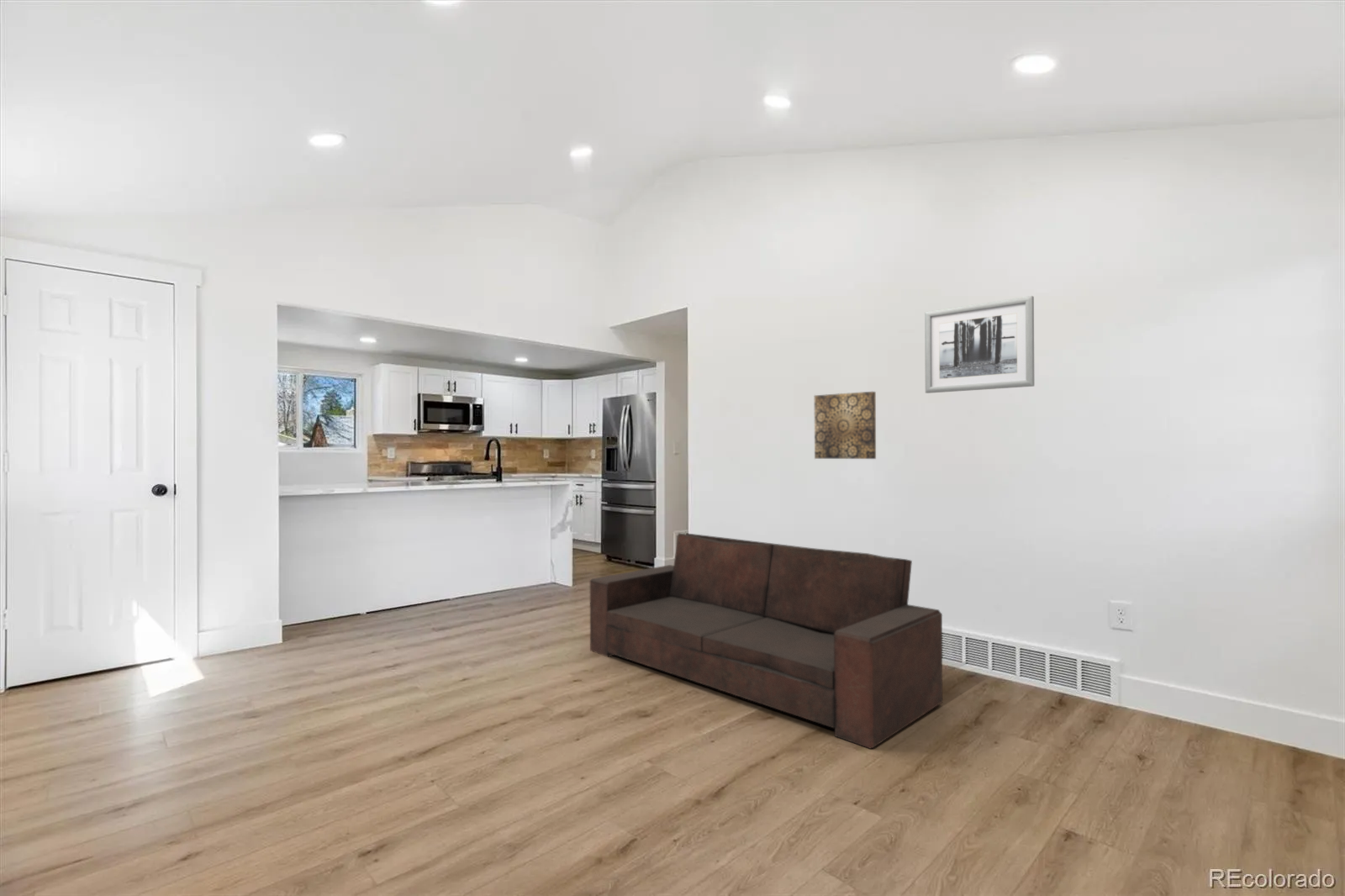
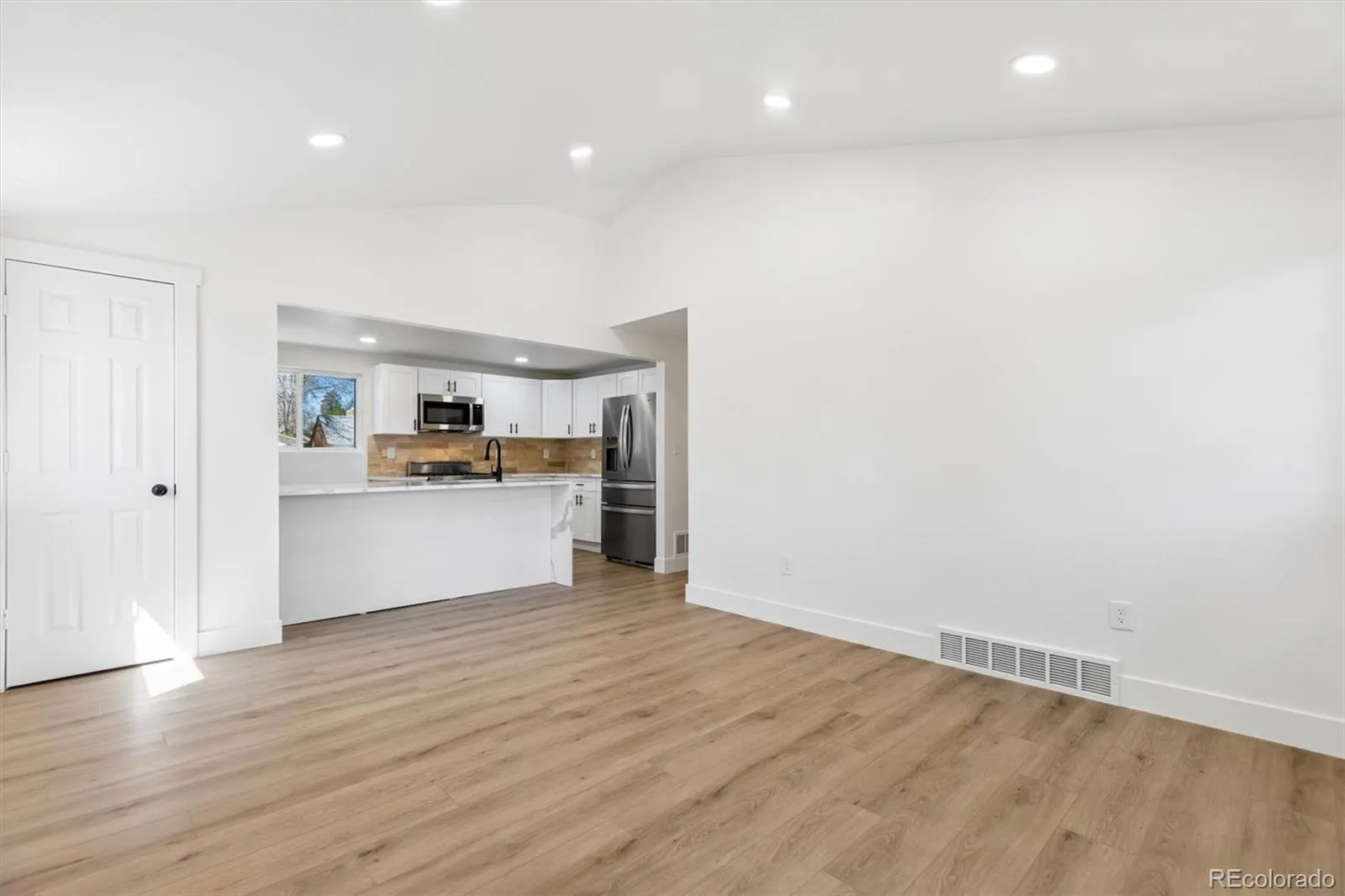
- wall art [924,295,1035,394]
- wall art [814,391,877,460]
- sofa [589,532,943,750]
